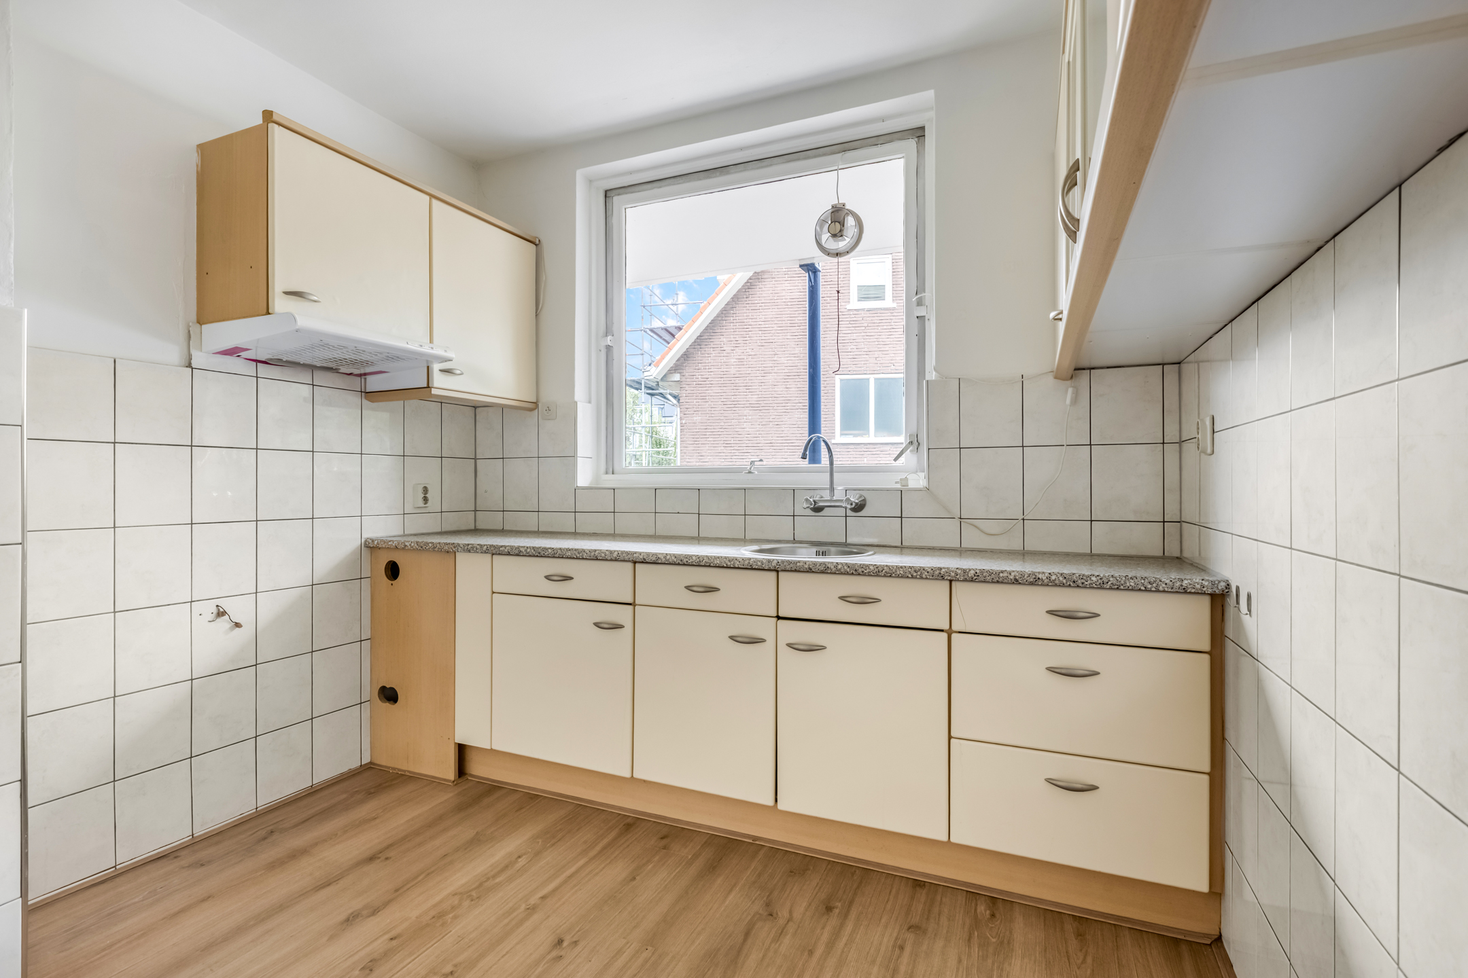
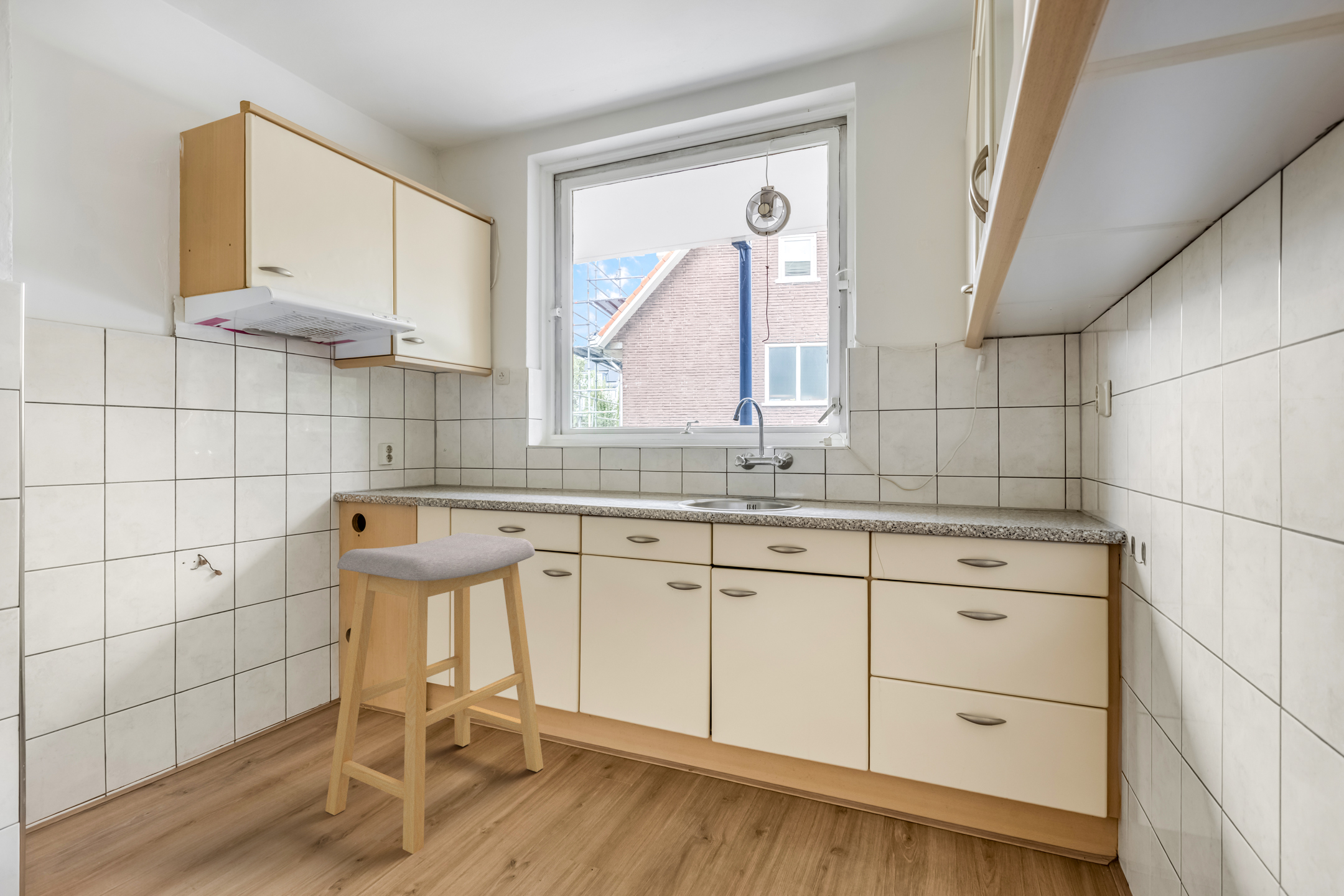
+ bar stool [325,532,544,855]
